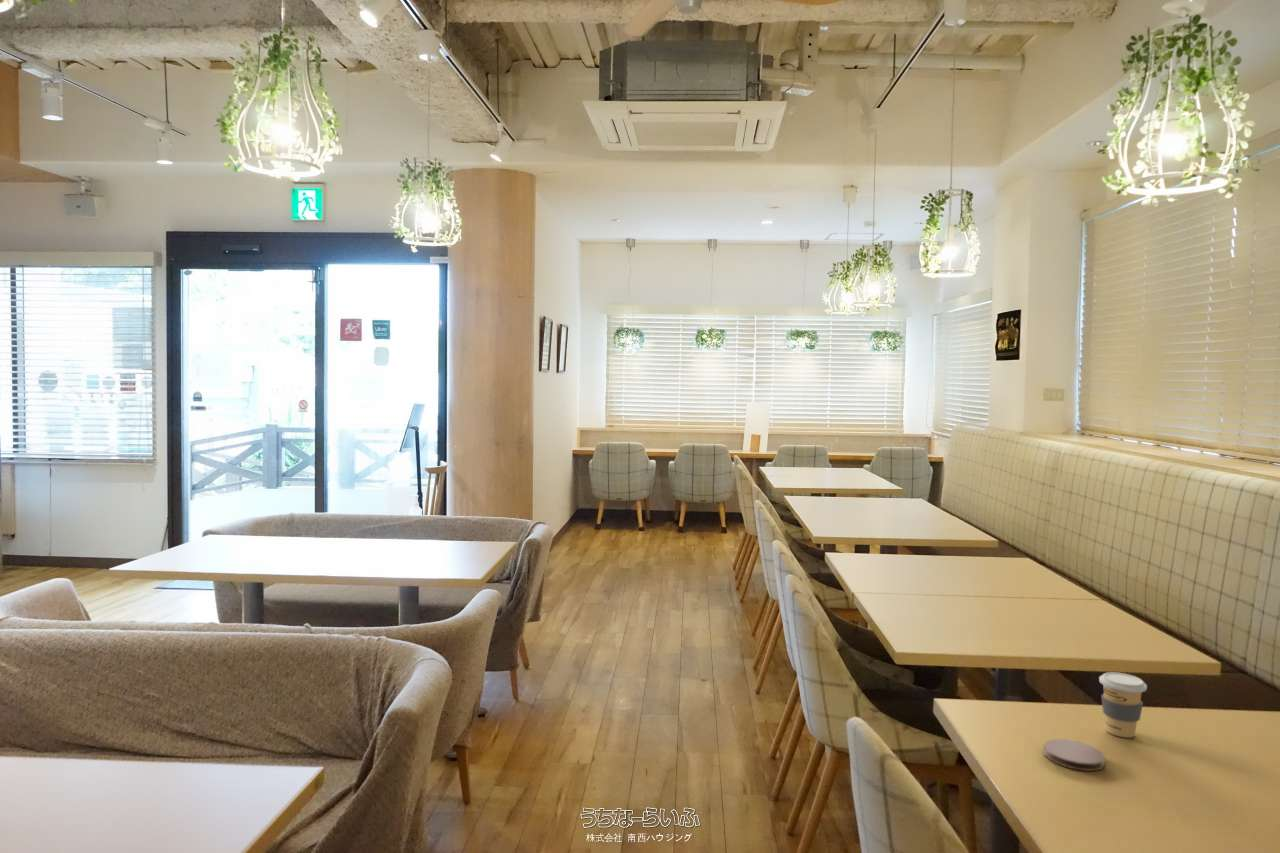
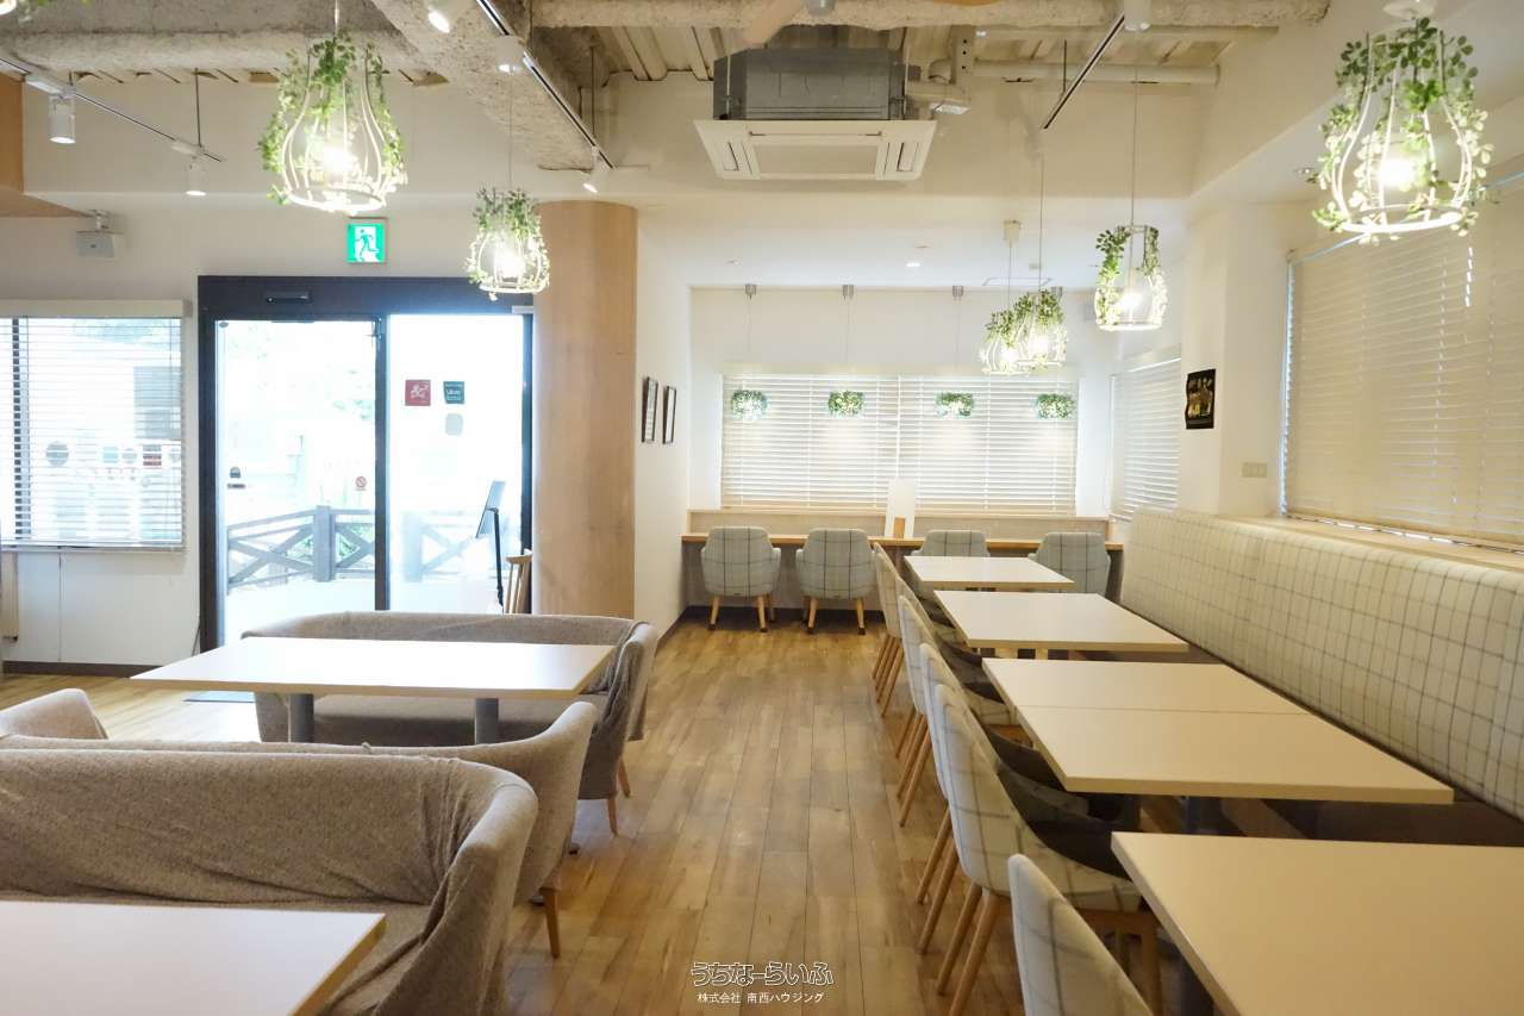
- coaster [1043,738,1106,772]
- coffee cup [1098,671,1148,739]
